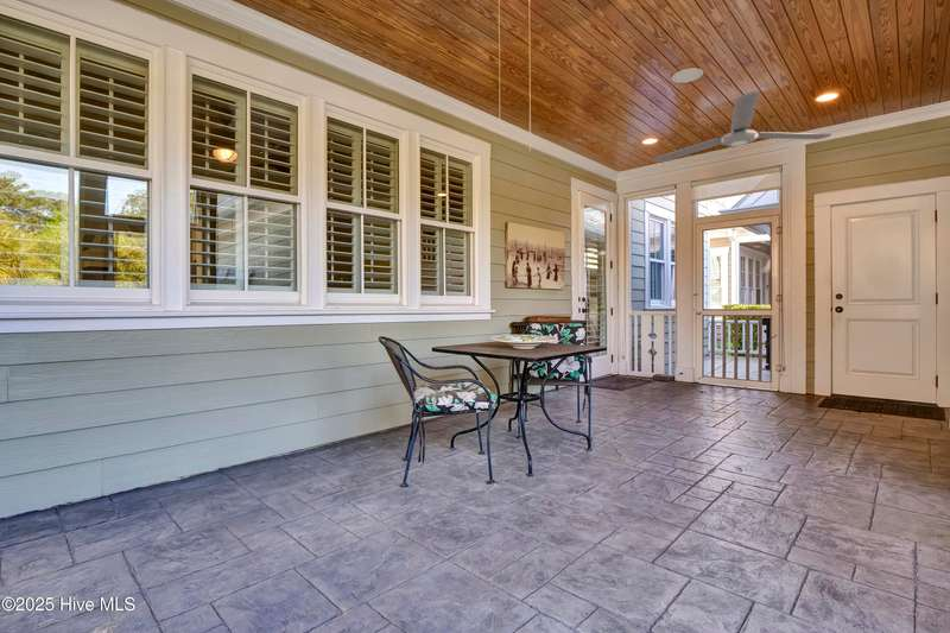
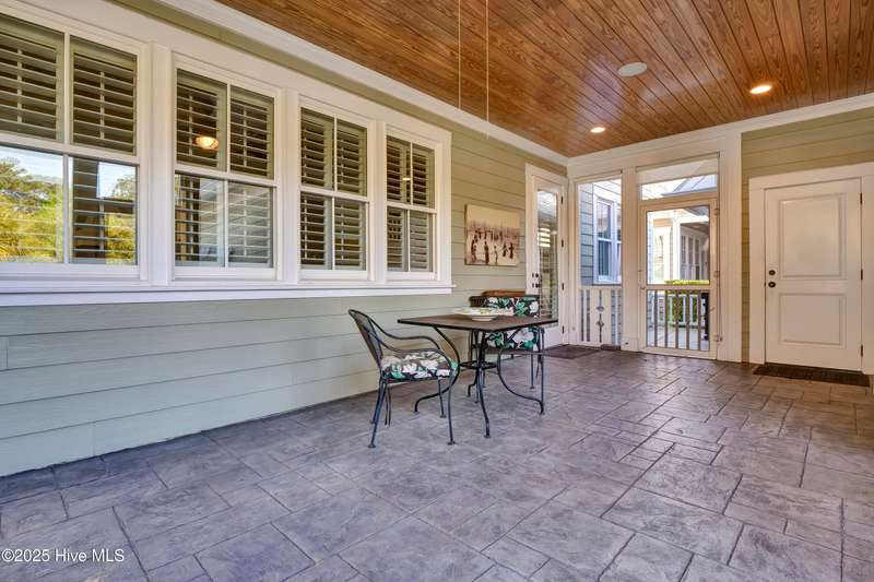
- ceiling fan [652,90,832,164]
